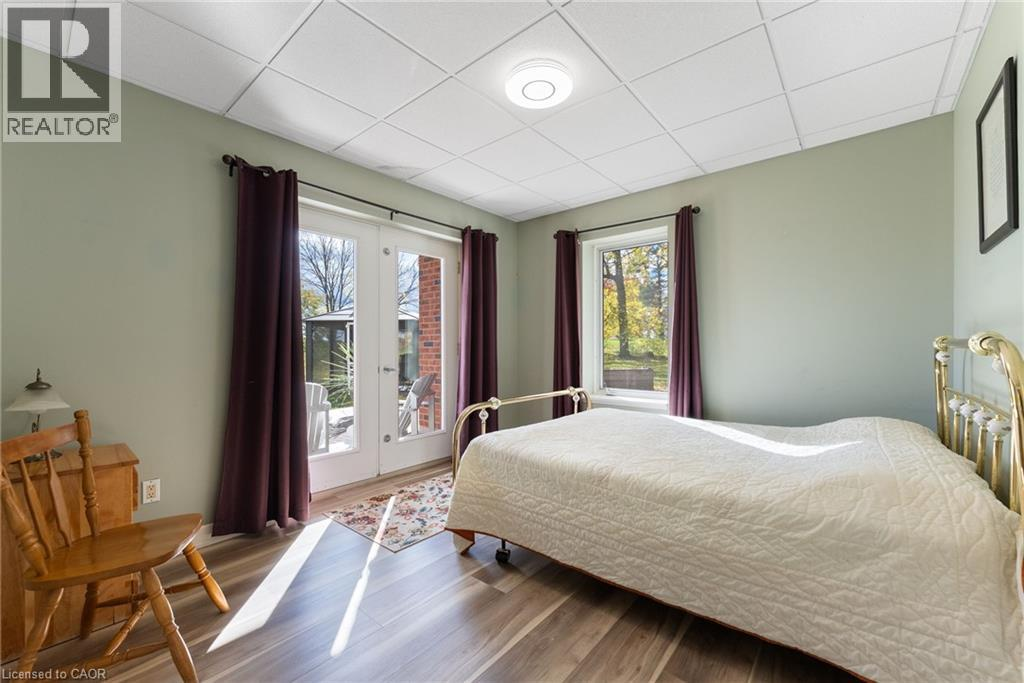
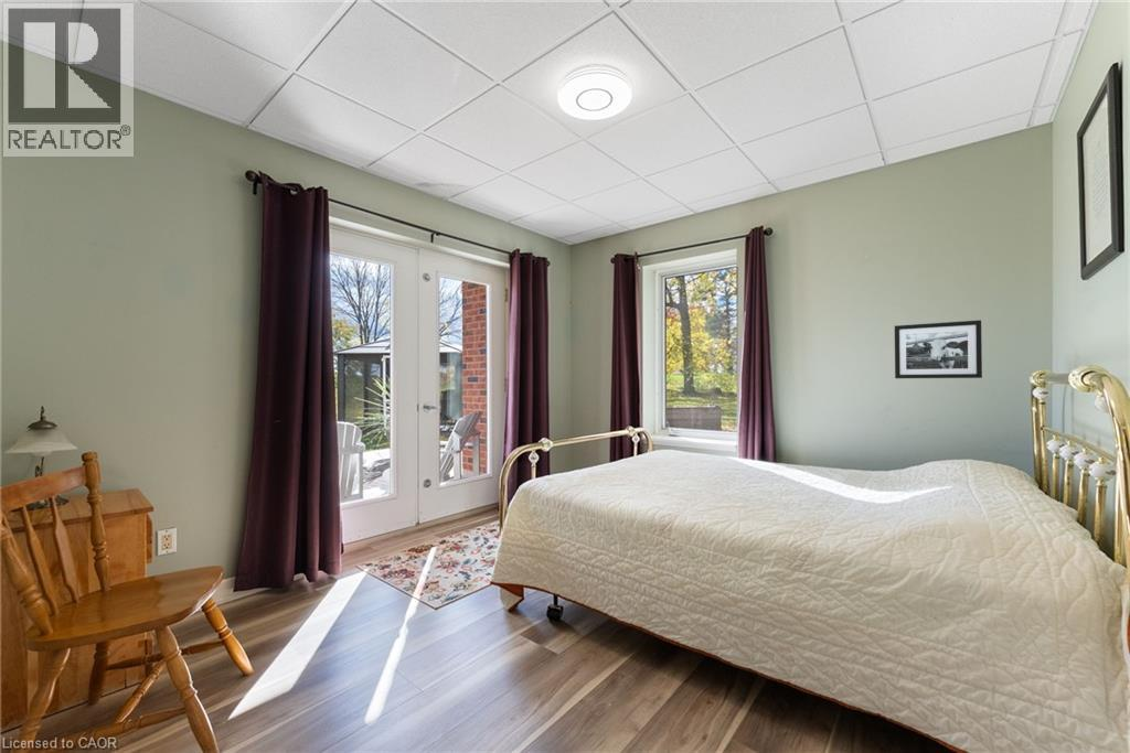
+ picture frame [894,320,983,379]
